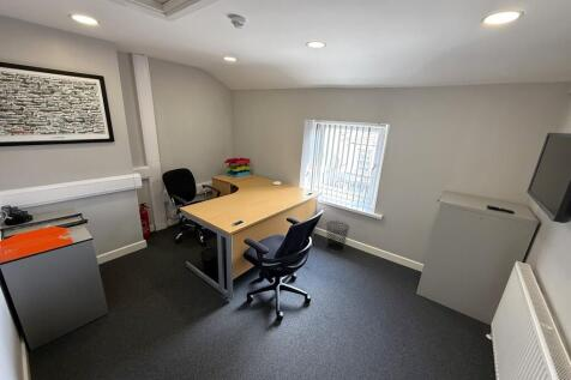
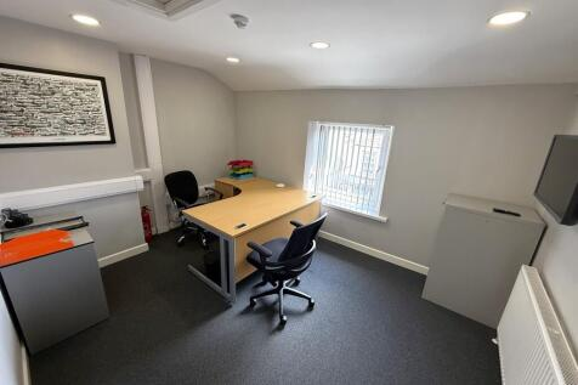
- waste bin [324,219,350,253]
